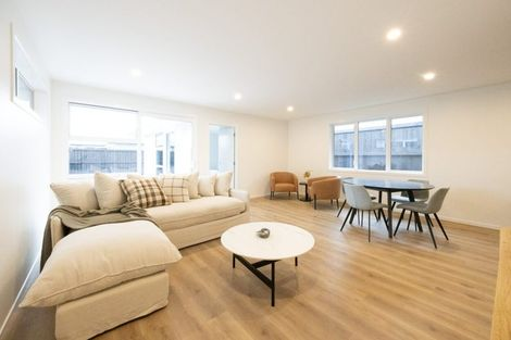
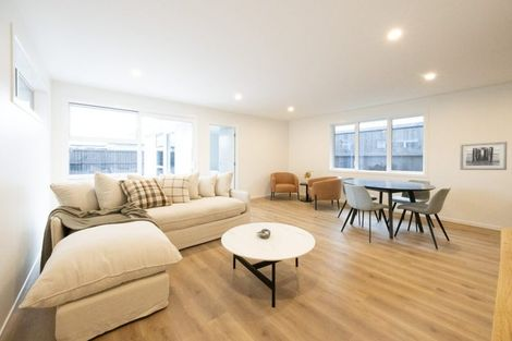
+ wall art [459,141,508,171]
